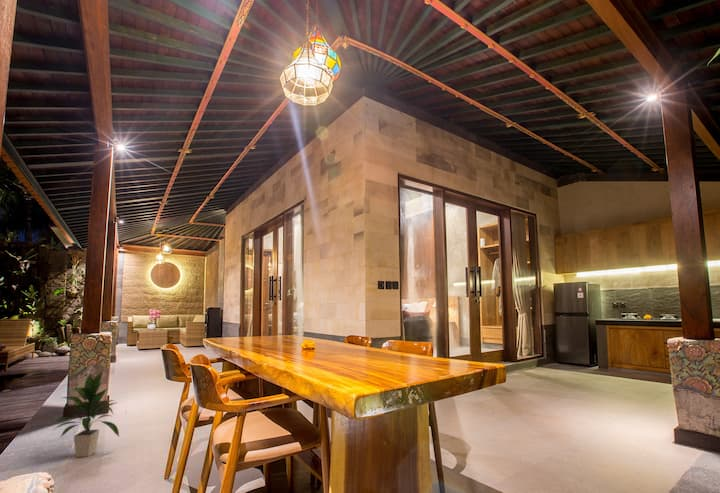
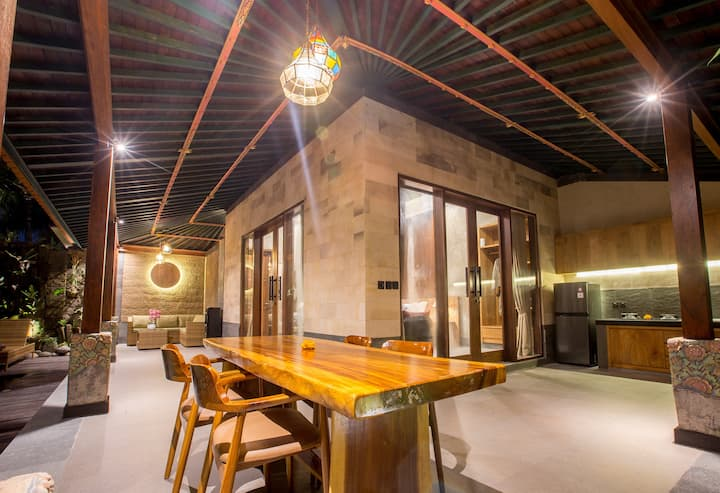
- indoor plant [51,370,120,458]
